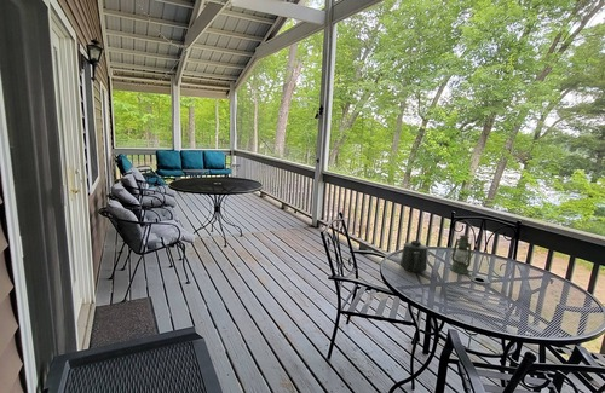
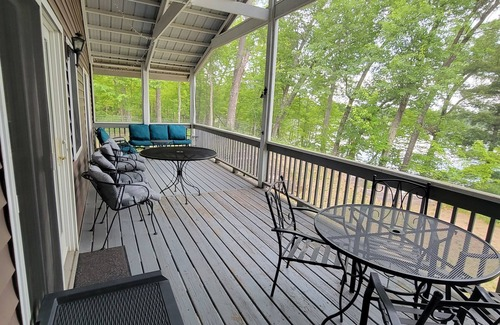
- mug [399,239,430,273]
- lantern [449,219,476,274]
